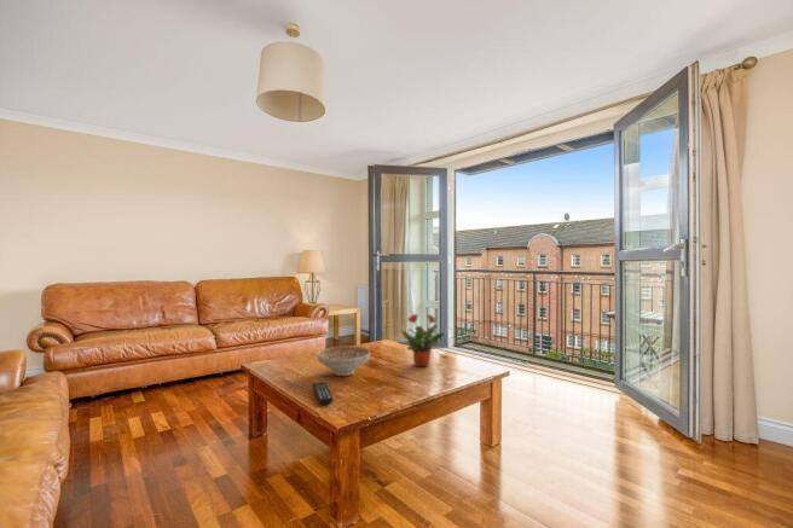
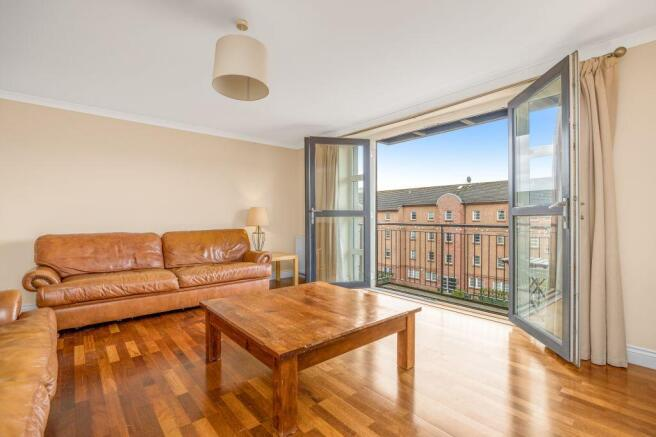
- decorative bowl [316,344,371,377]
- remote control [312,381,334,406]
- potted plant [398,313,447,367]
